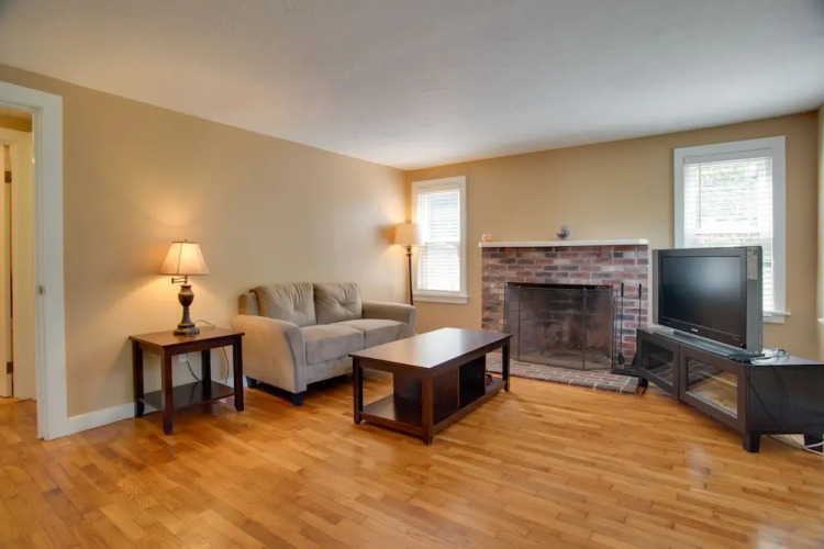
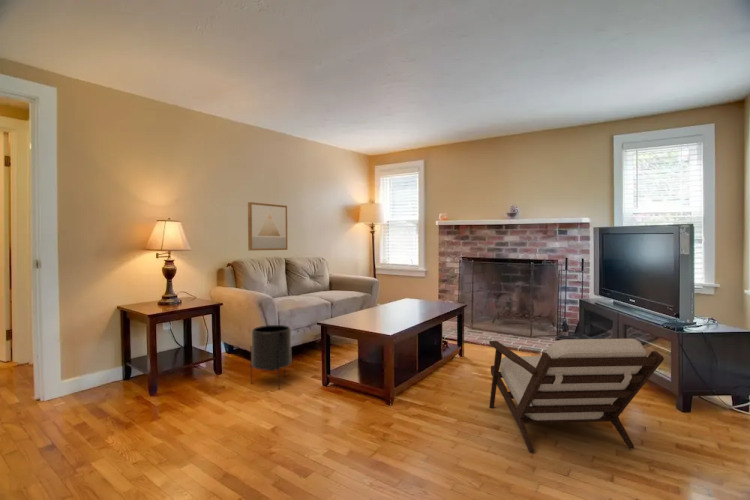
+ planter [250,324,292,390]
+ wall art [247,201,288,252]
+ armchair [488,338,665,452]
